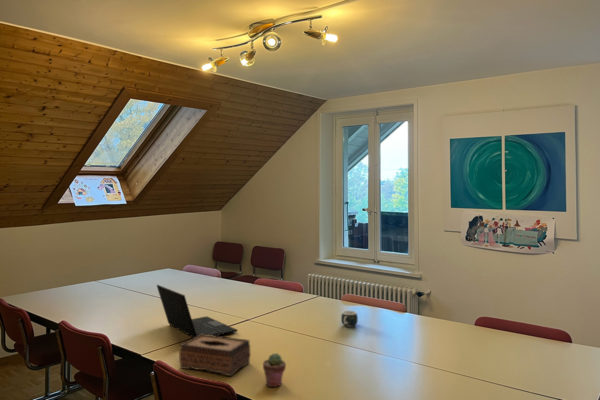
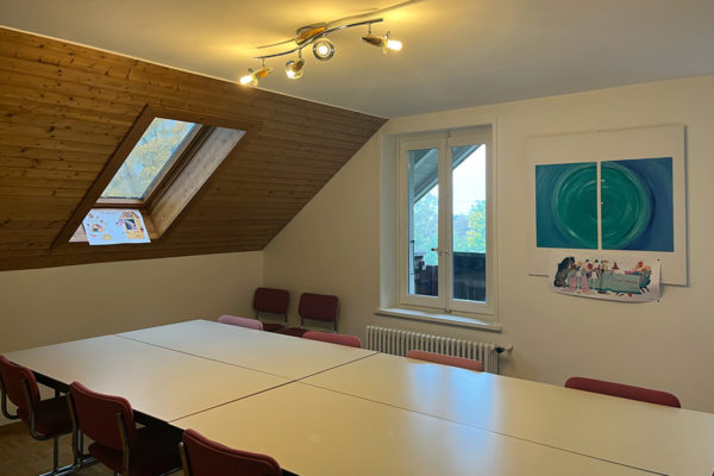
- mug [340,310,359,328]
- tissue box [178,334,251,377]
- laptop [156,284,239,338]
- potted succulent [262,352,287,388]
